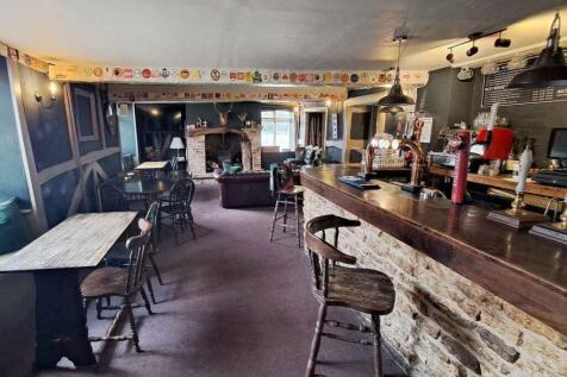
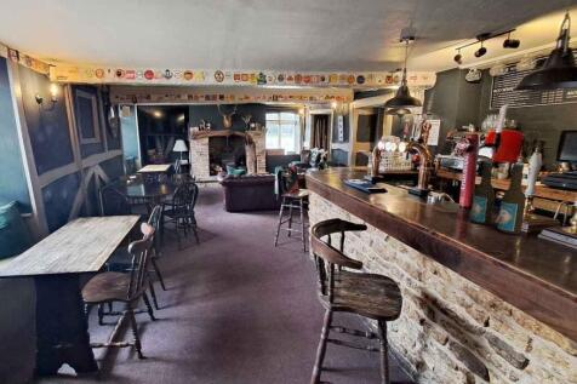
+ beer bottle [469,160,526,235]
